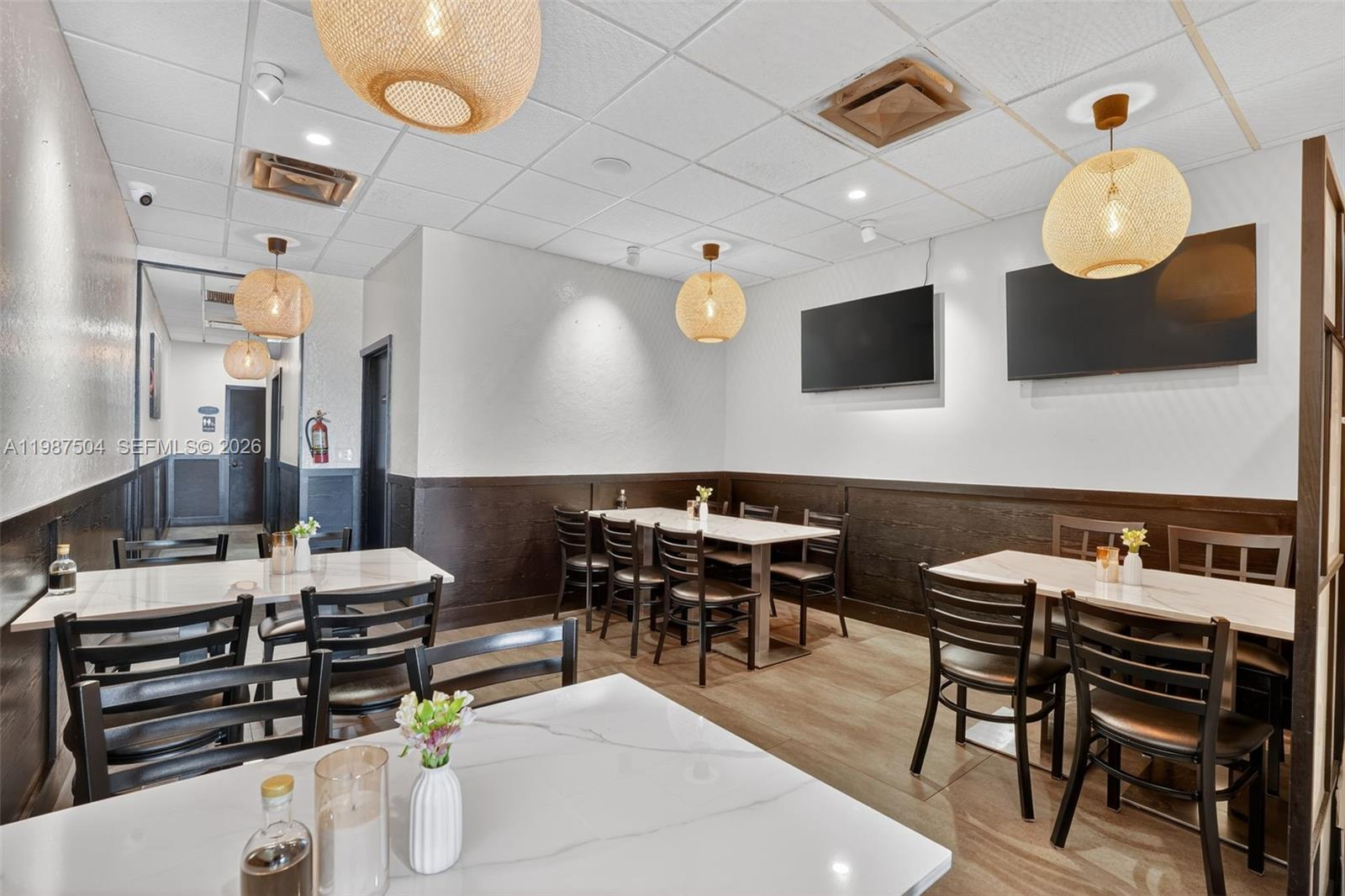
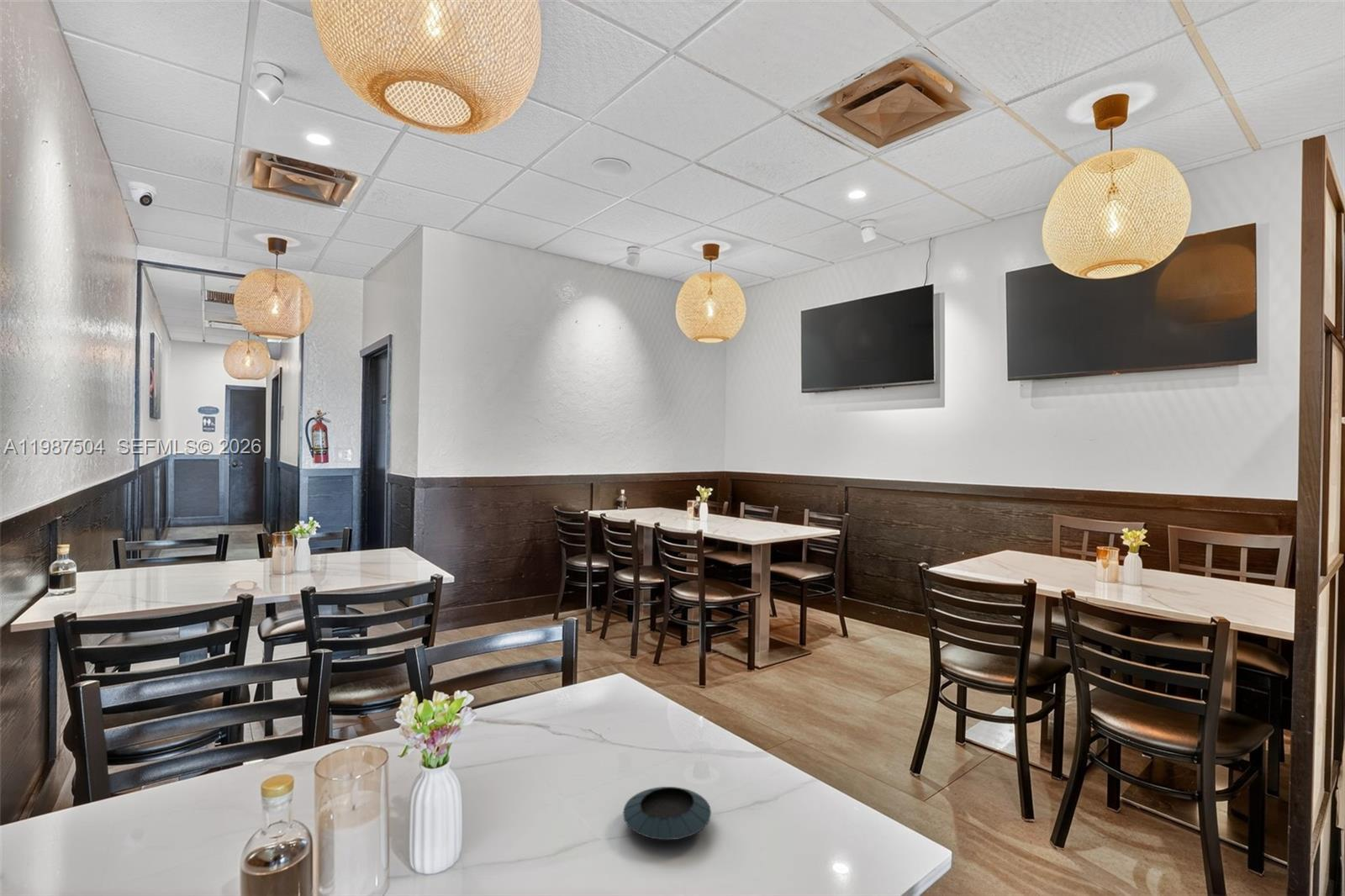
+ saucer [623,786,712,841]
